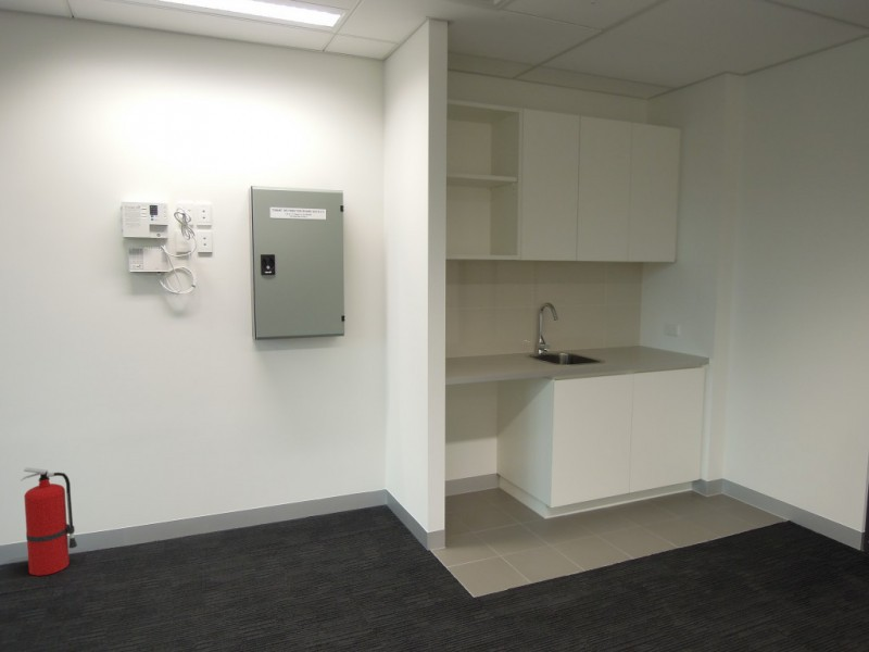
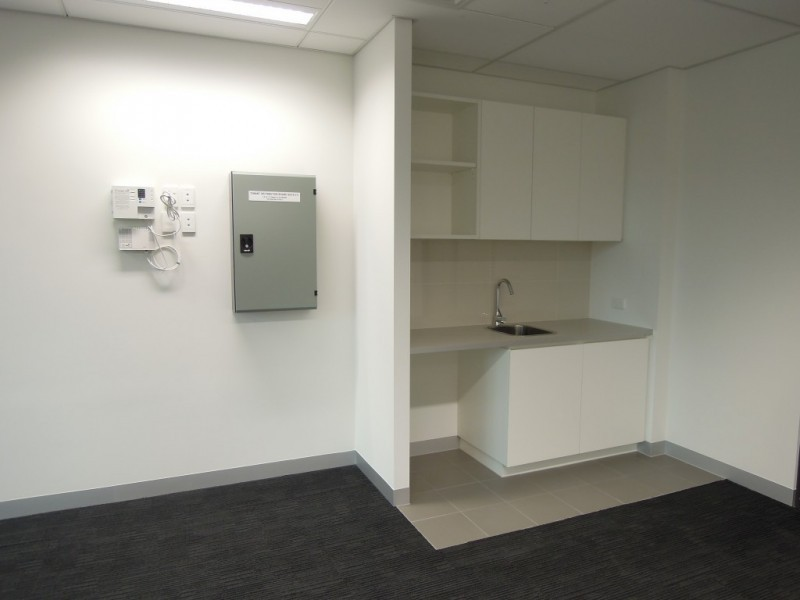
- fire extinguisher [21,466,78,577]
